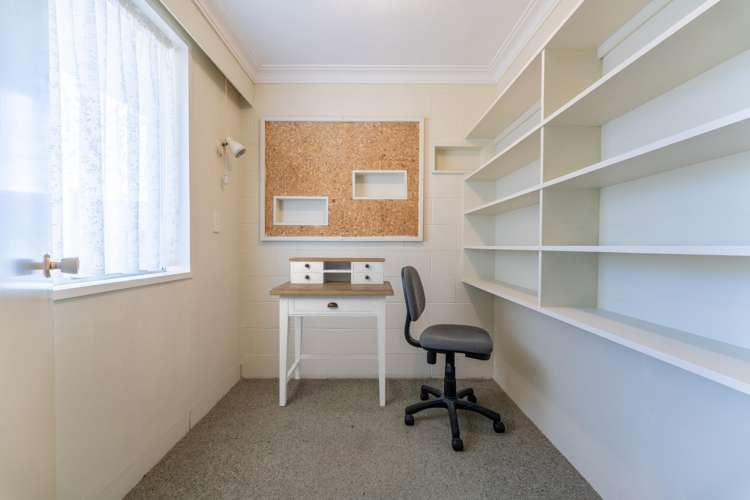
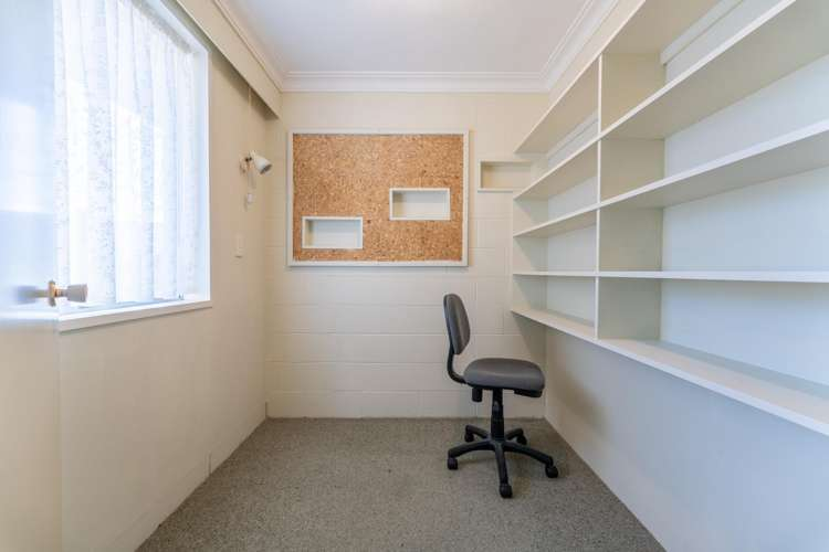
- desk [269,257,395,407]
